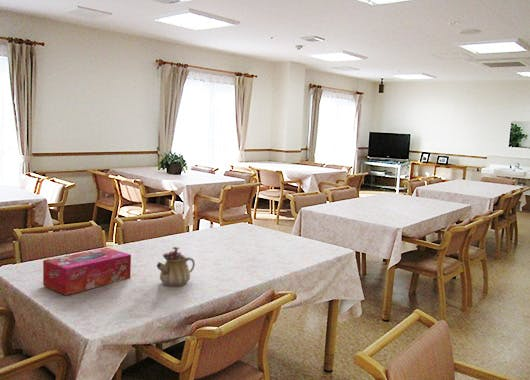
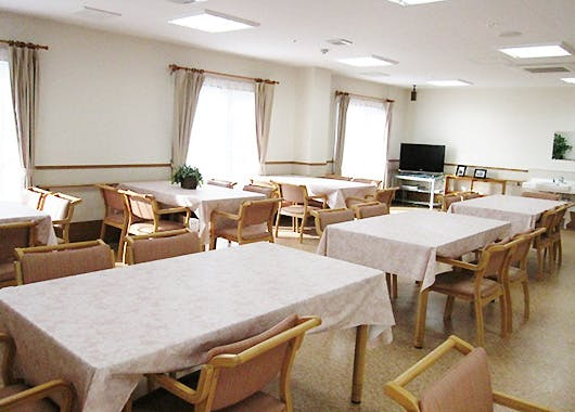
- tissue box [42,247,132,296]
- teapot [156,245,196,287]
